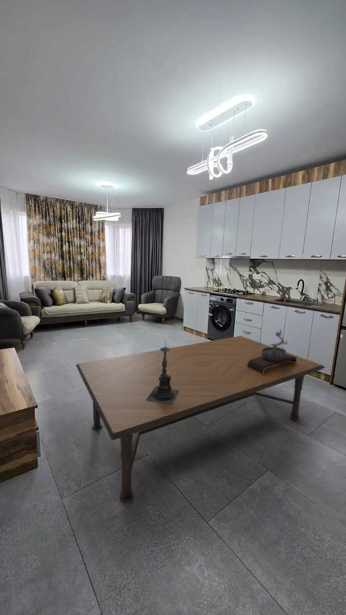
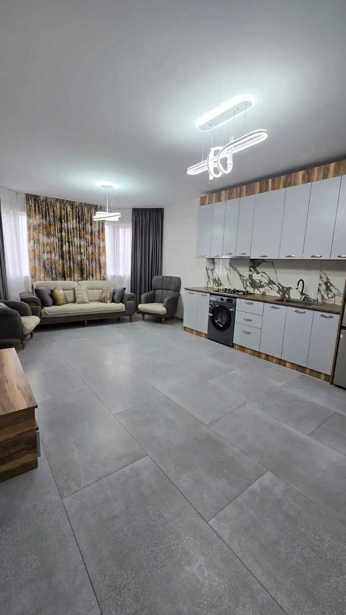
- bonsai tree [247,328,297,374]
- dining table [75,335,326,504]
- candle holder [146,340,180,405]
